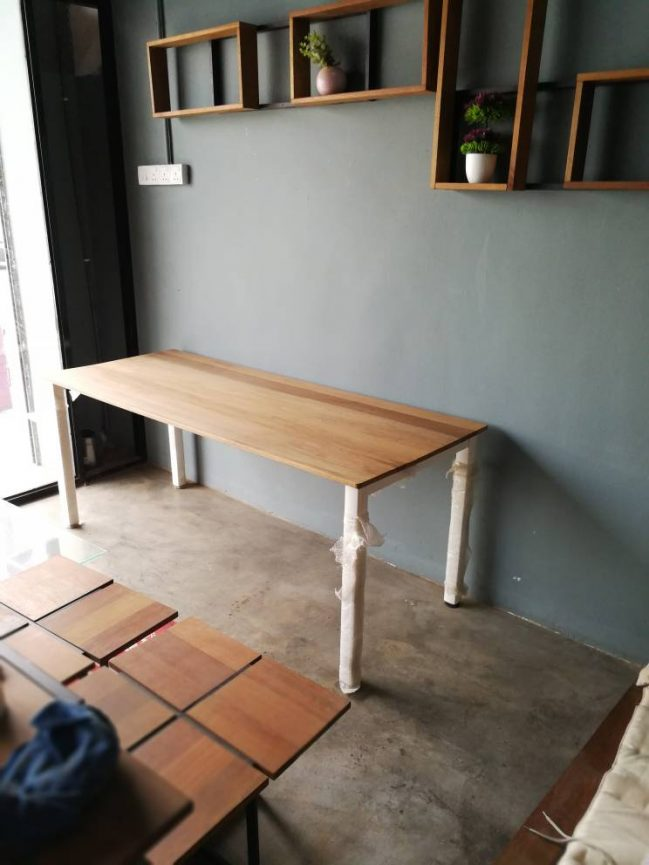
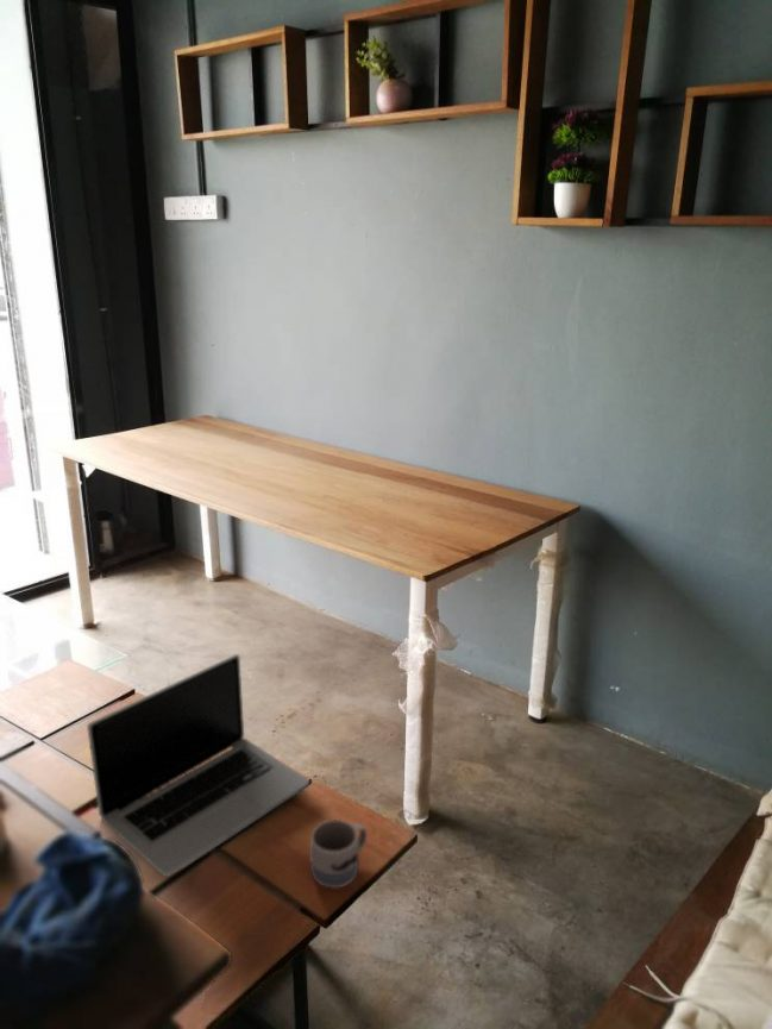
+ mug [308,818,369,889]
+ laptop [86,653,310,878]
